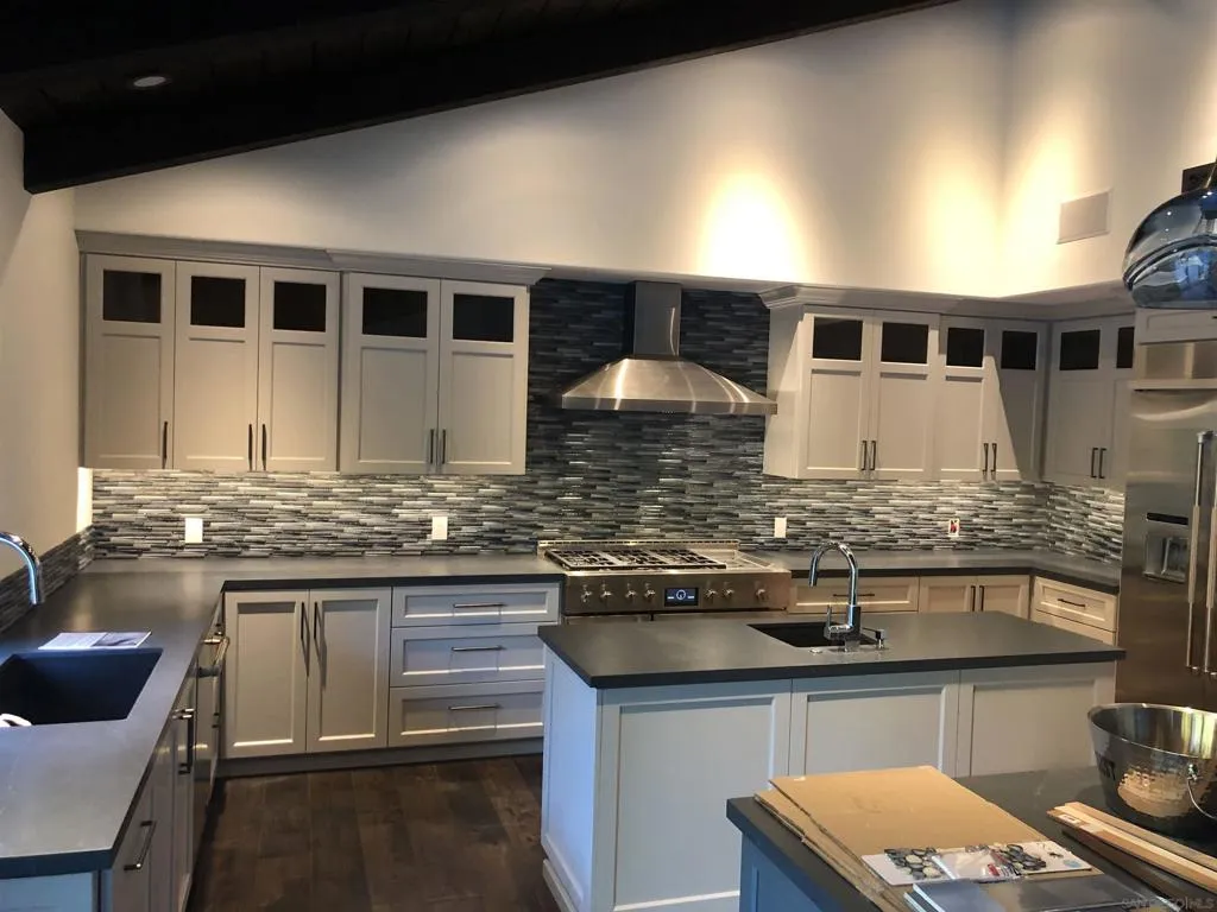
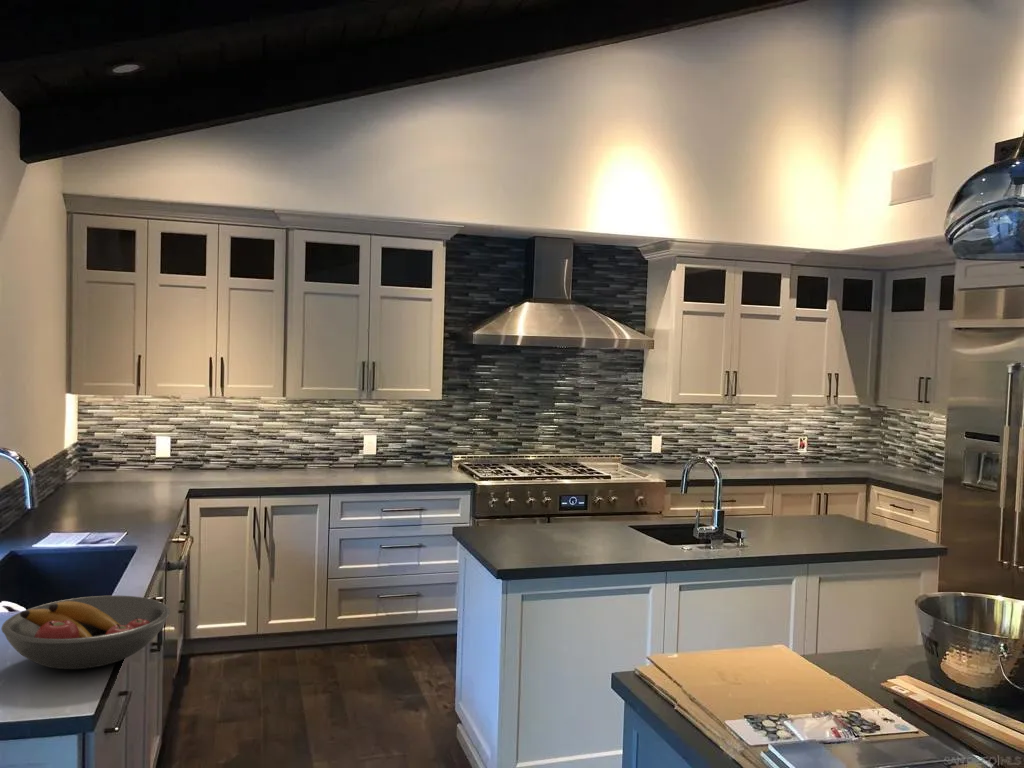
+ fruit bowl [0,595,171,670]
